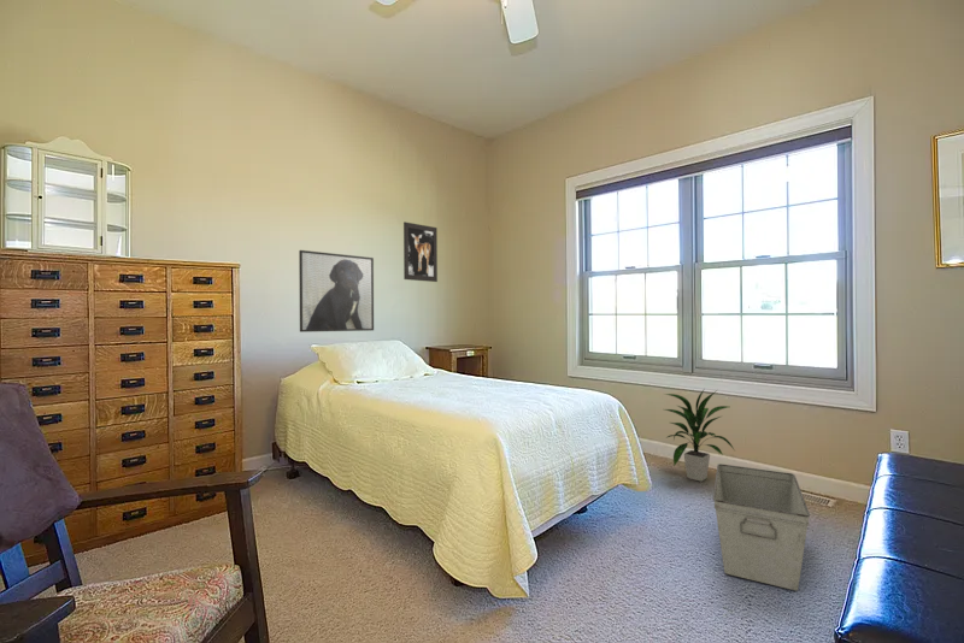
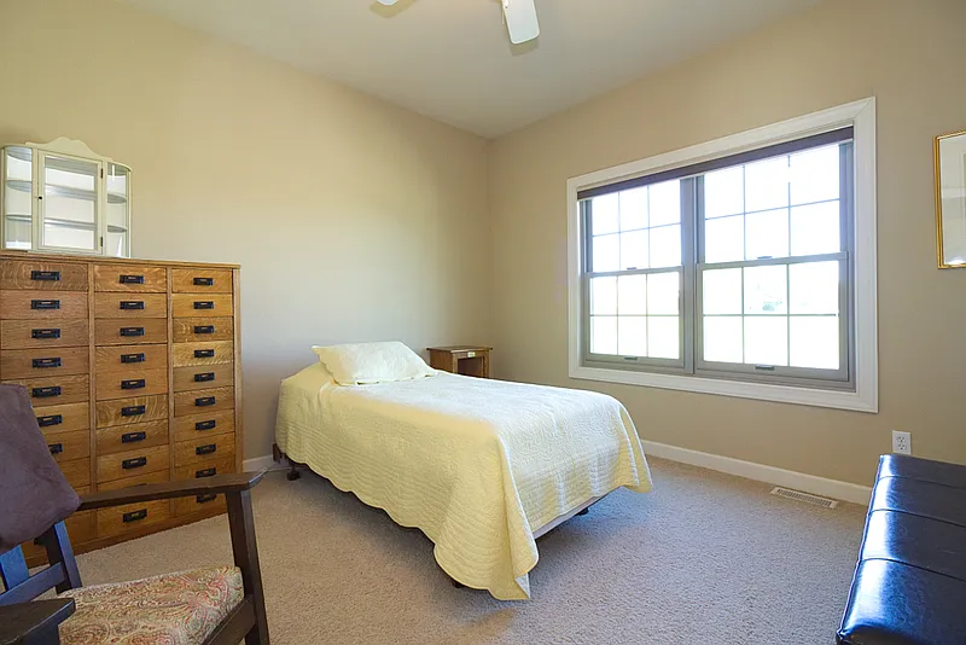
- storage bin [712,462,811,591]
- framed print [298,249,375,334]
- wall art [402,222,439,283]
- indoor plant [664,389,735,483]
